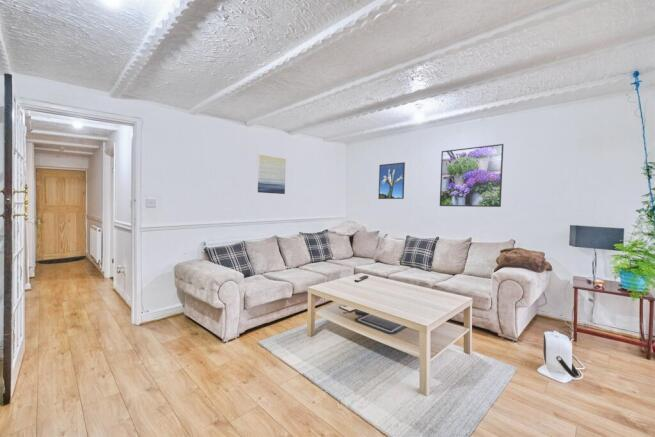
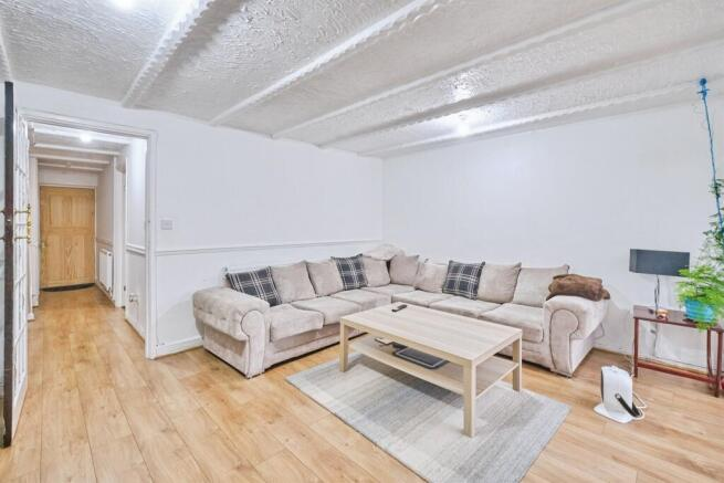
- wall art [257,154,287,195]
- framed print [439,143,504,208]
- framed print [377,161,406,200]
